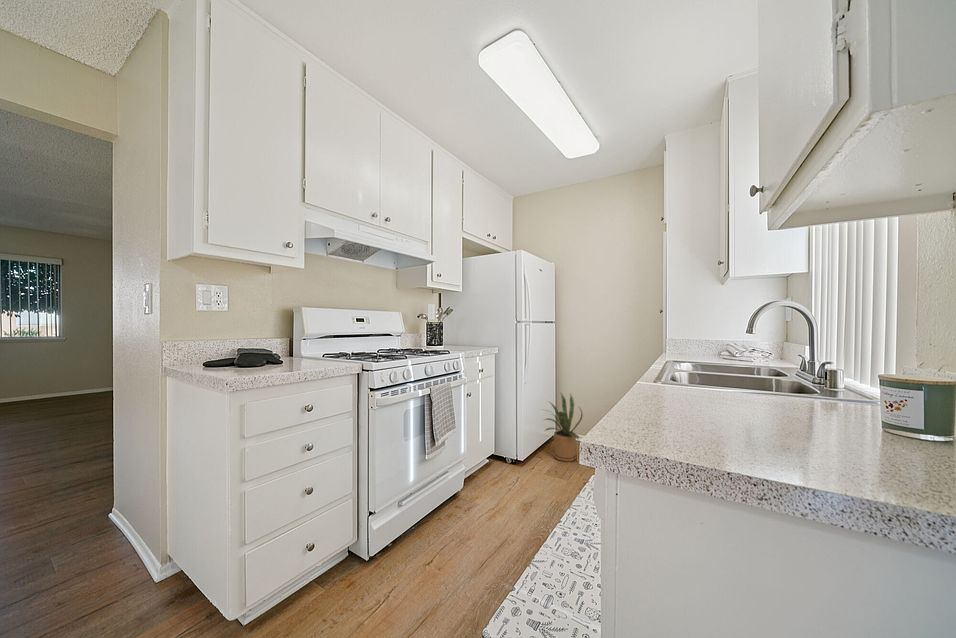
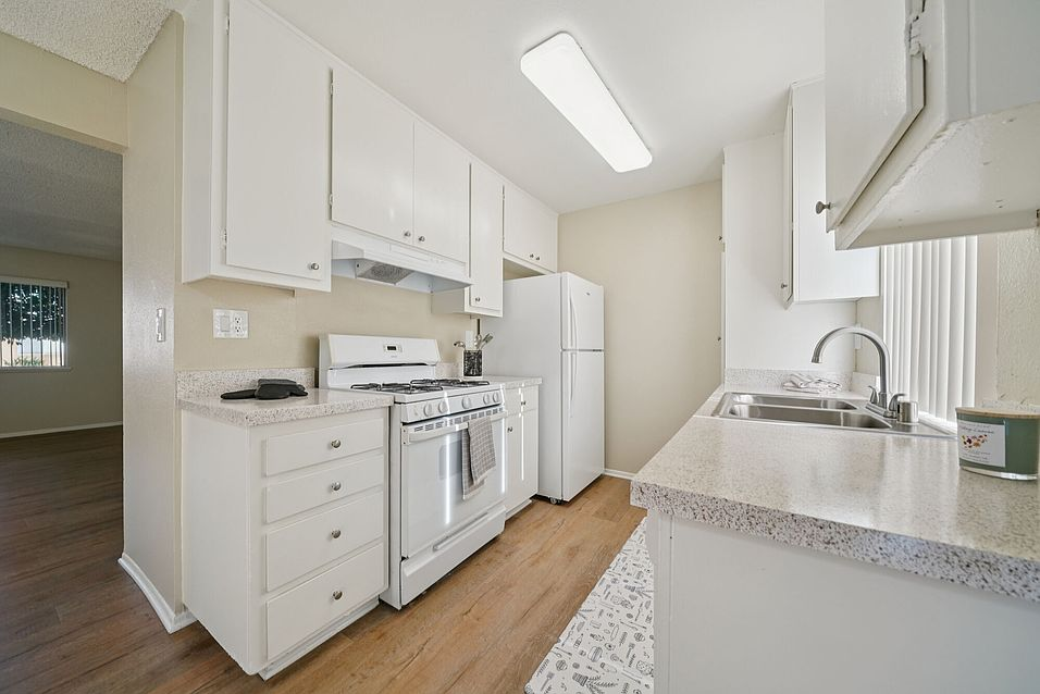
- house plant [539,391,584,463]
